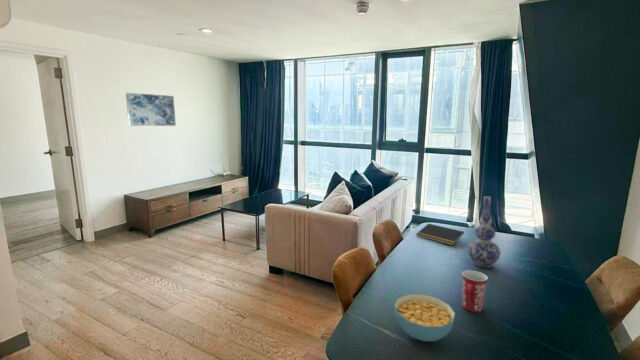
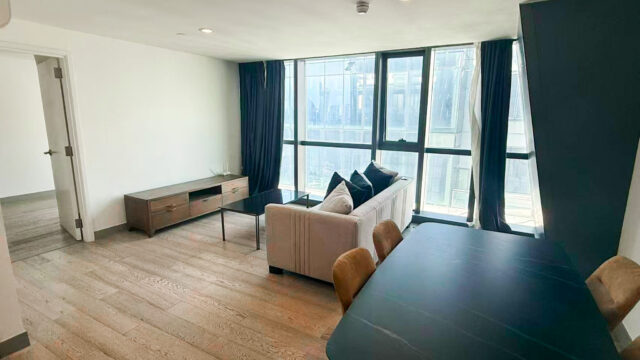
- cereal bowl [393,293,456,342]
- wall art [125,92,177,127]
- notepad [415,222,465,246]
- vase [467,195,501,268]
- mug [461,270,489,313]
